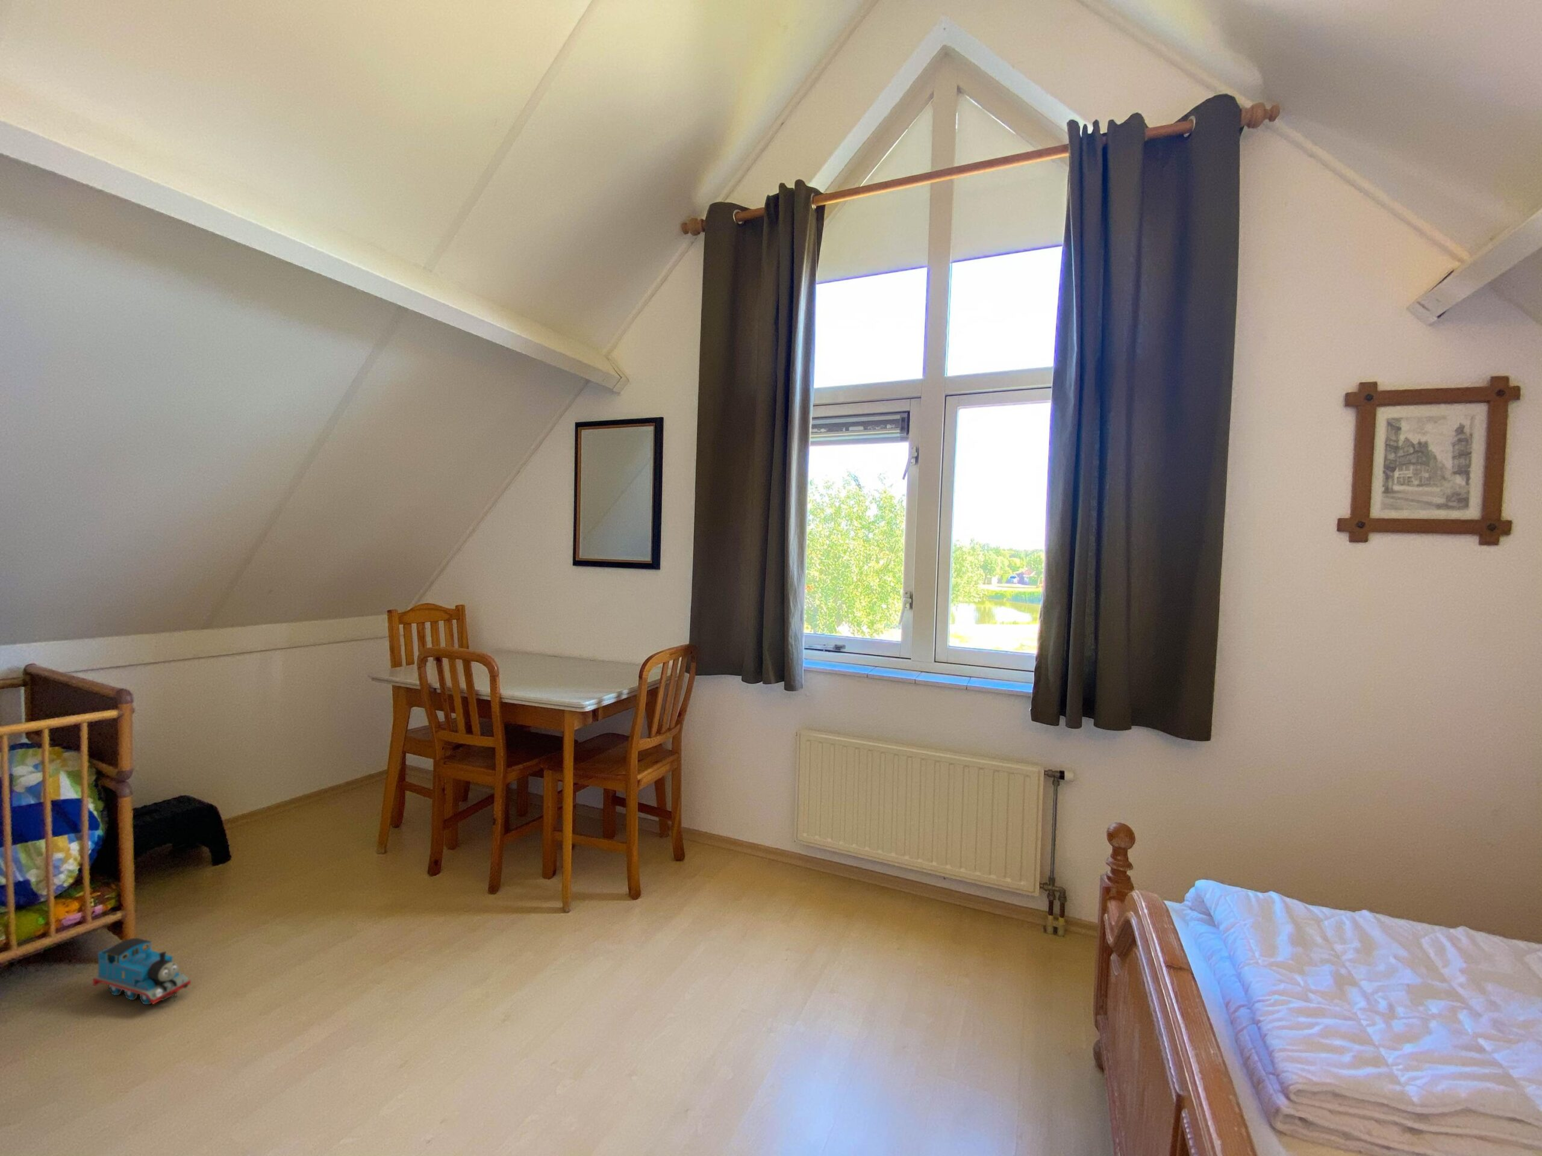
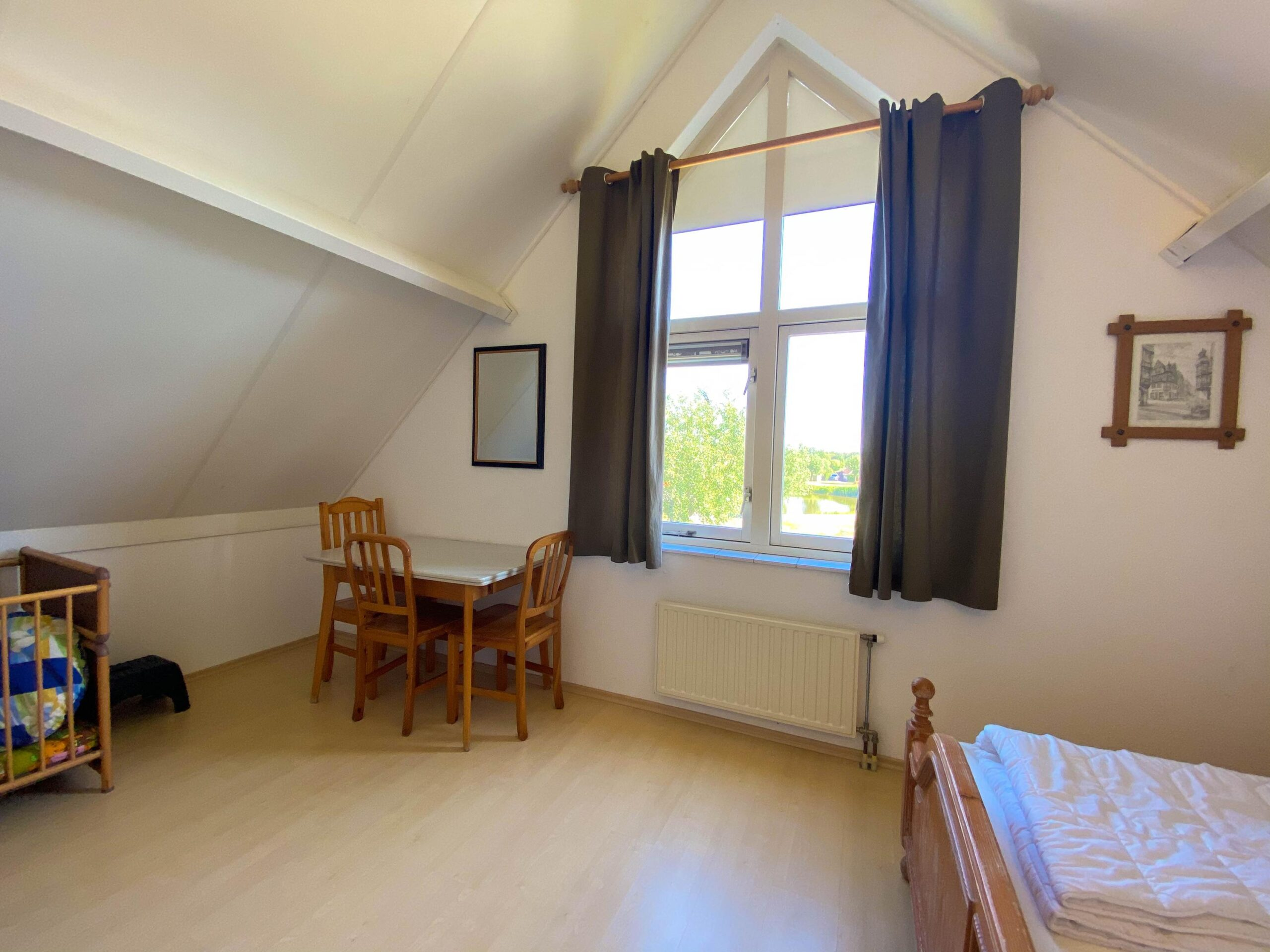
- toy train [92,937,192,1005]
